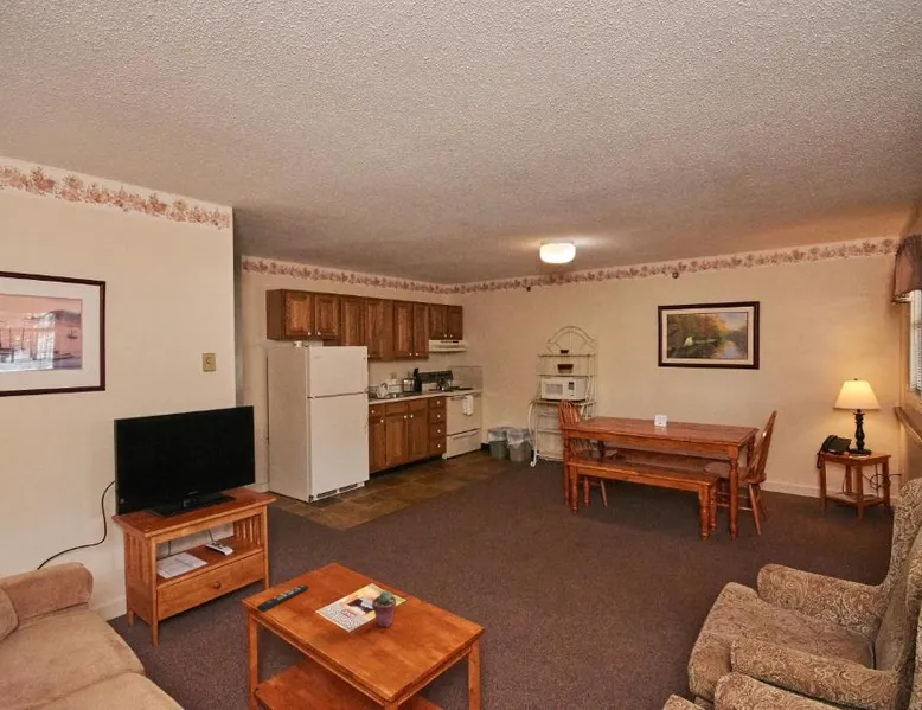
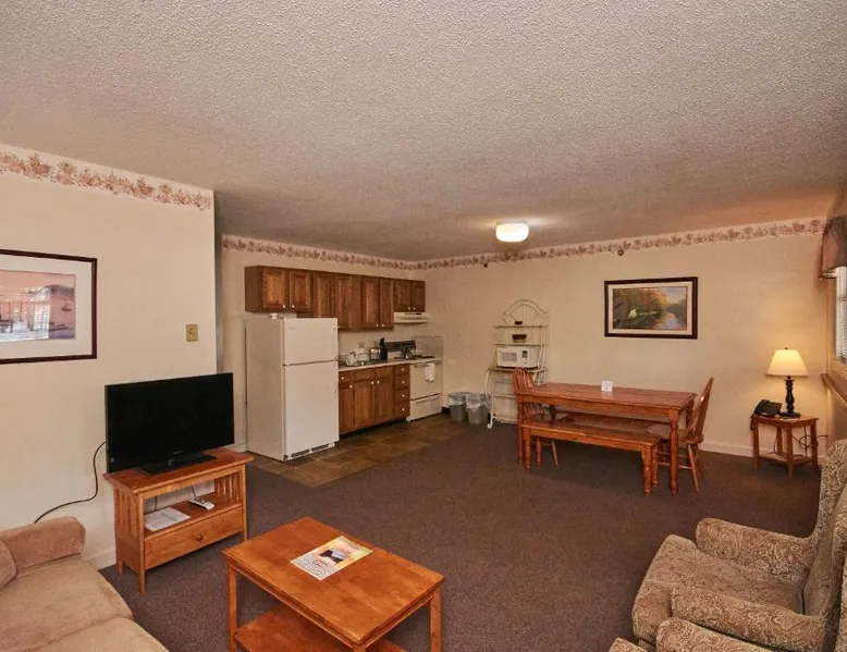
- remote control [256,583,309,613]
- potted succulent [371,590,397,628]
